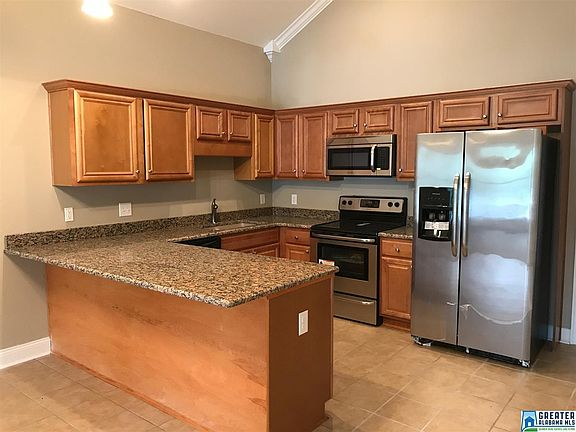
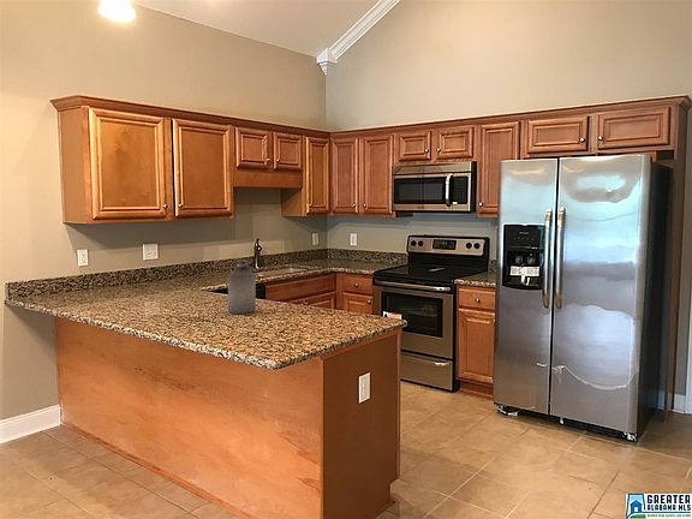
+ bottle [227,257,257,315]
